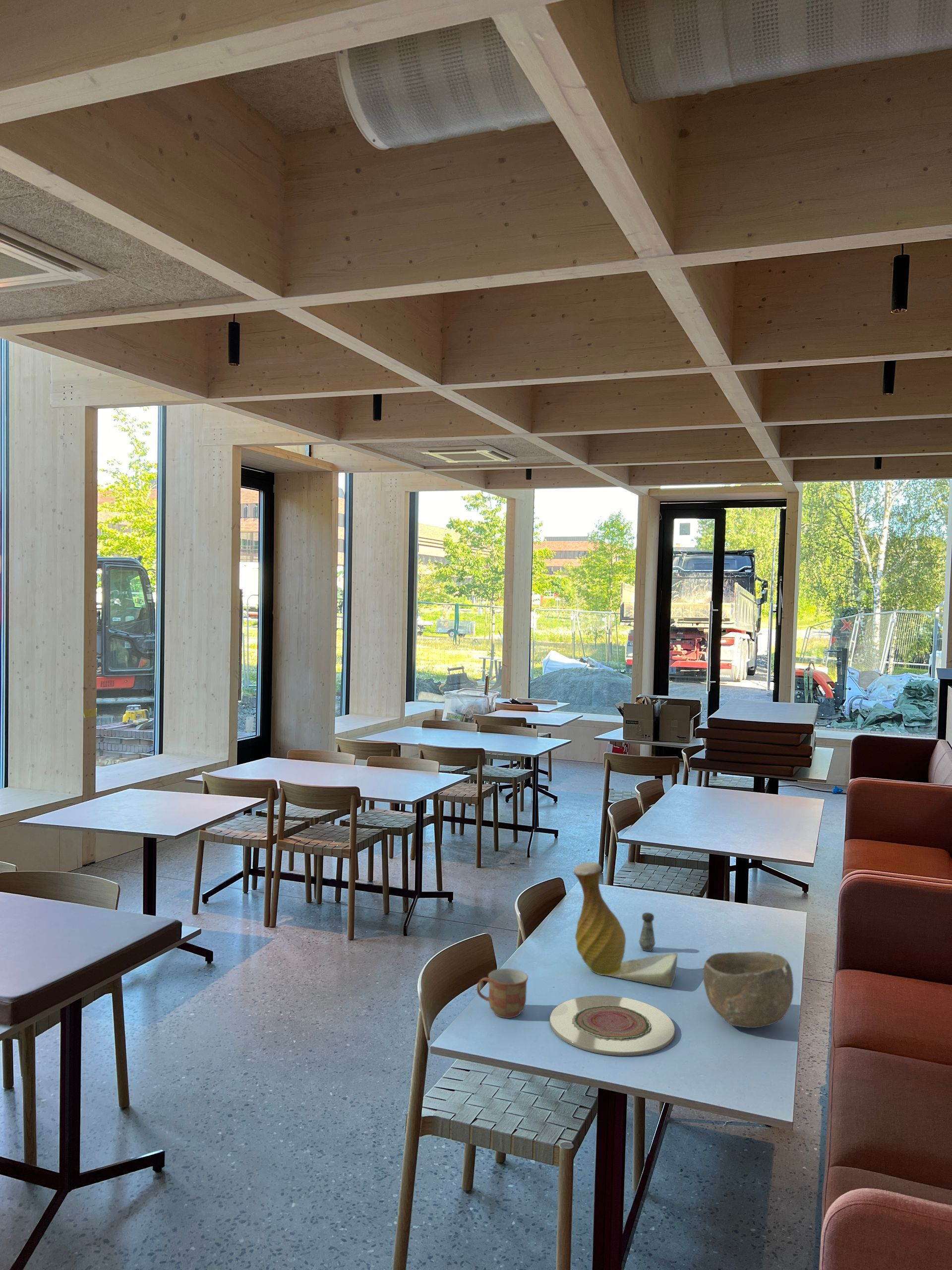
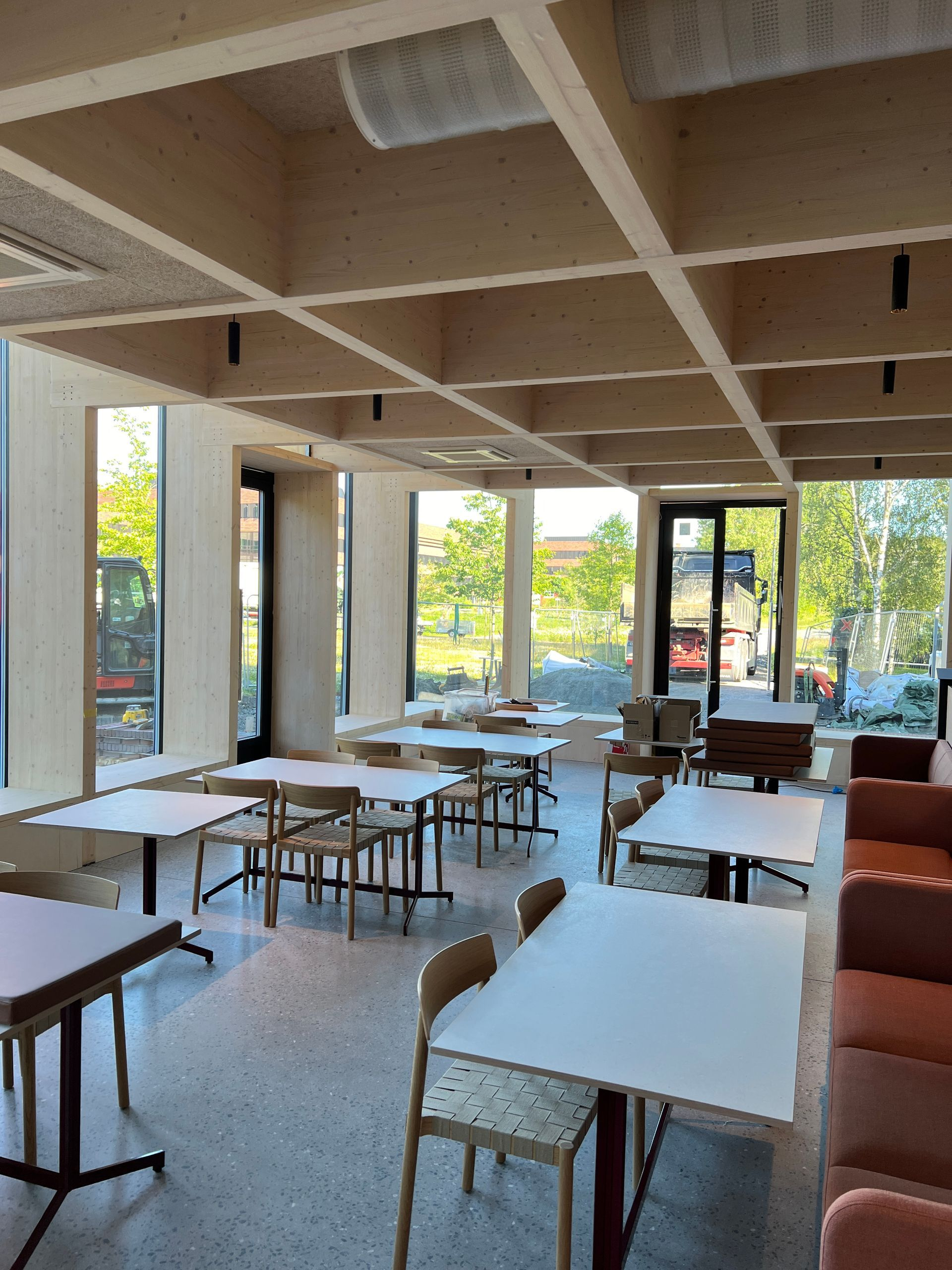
- plate [549,995,675,1056]
- mug [476,968,529,1018]
- salt shaker [639,912,656,952]
- bowl [703,951,794,1028]
- vase [573,862,678,988]
